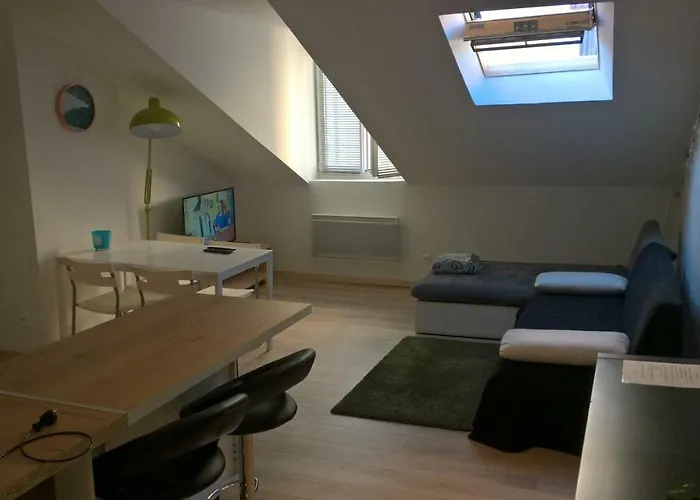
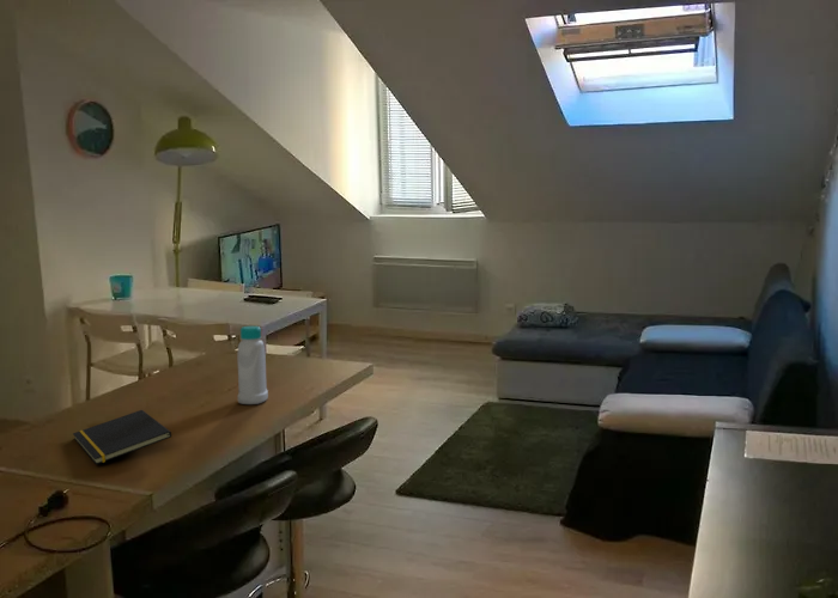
+ notepad [72,409,172,465]
+ bottle [237,325,269,405]
